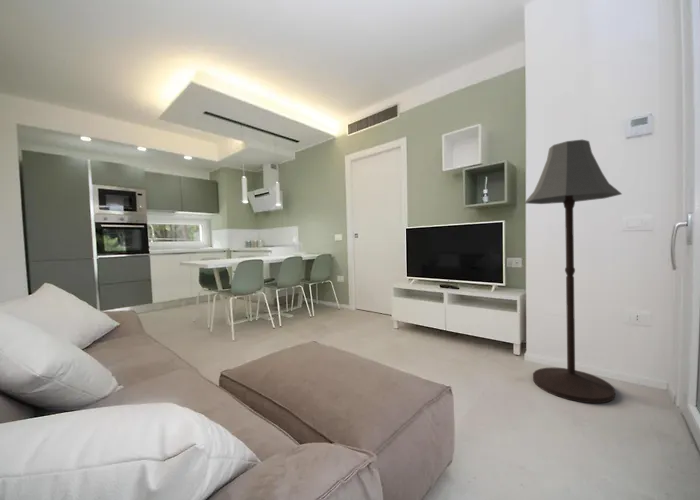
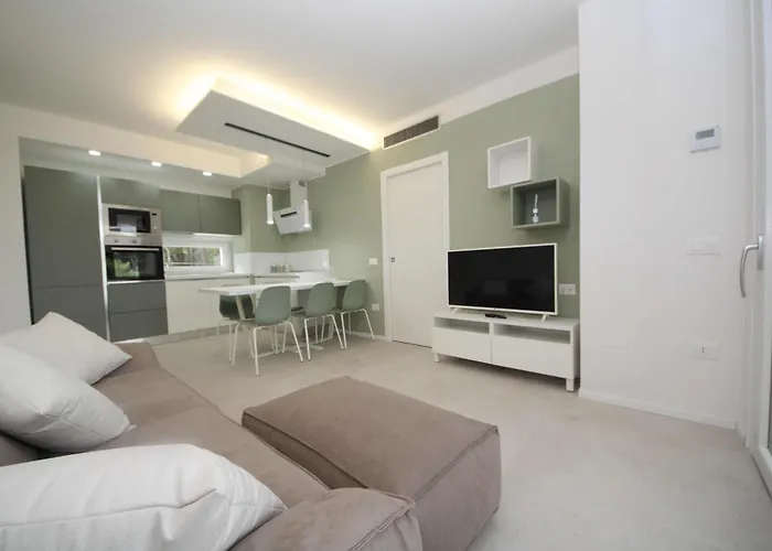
- floor lamp [524,139,623,404]
